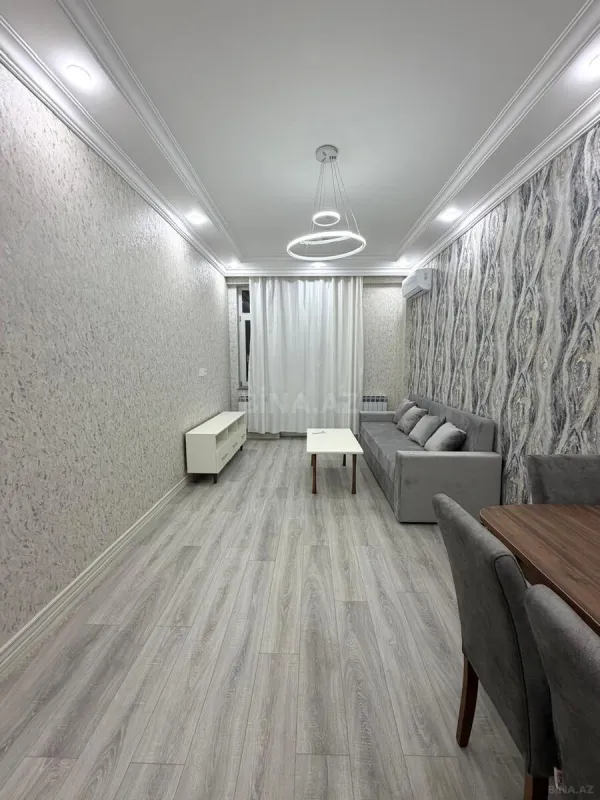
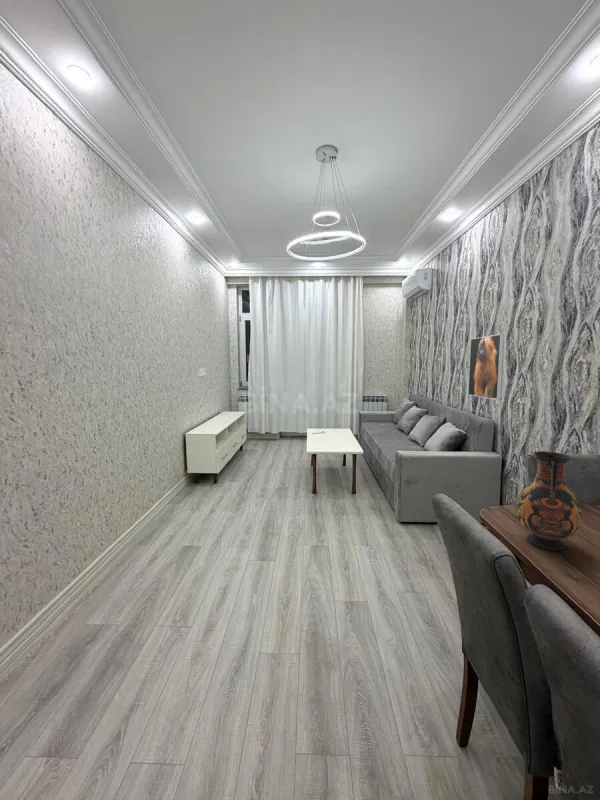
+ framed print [467,333,505,401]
+ vase [515,450,583,552]
